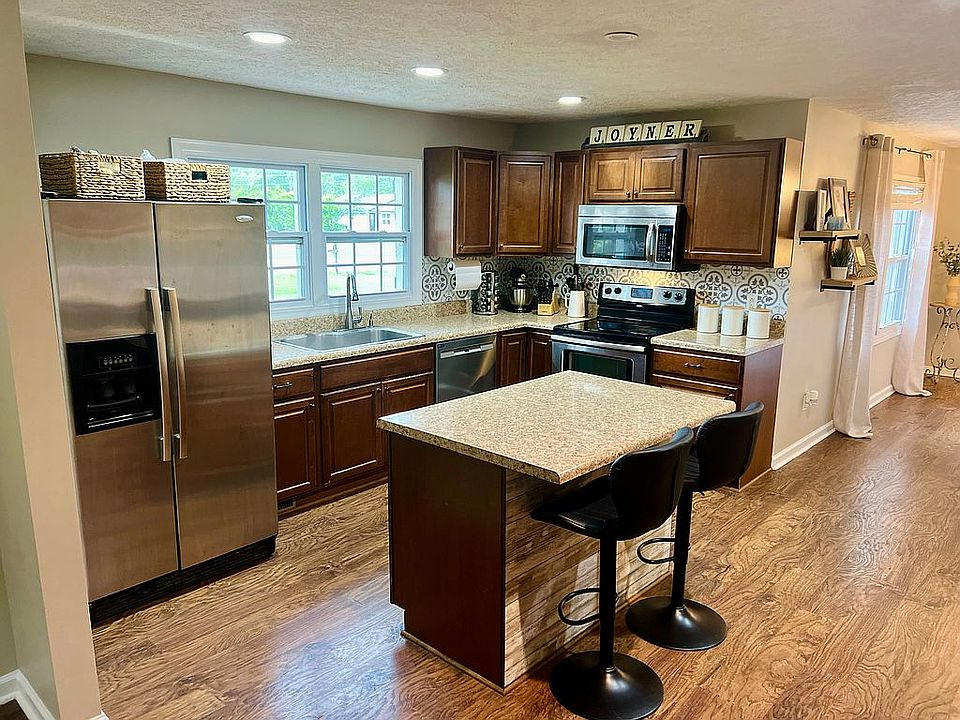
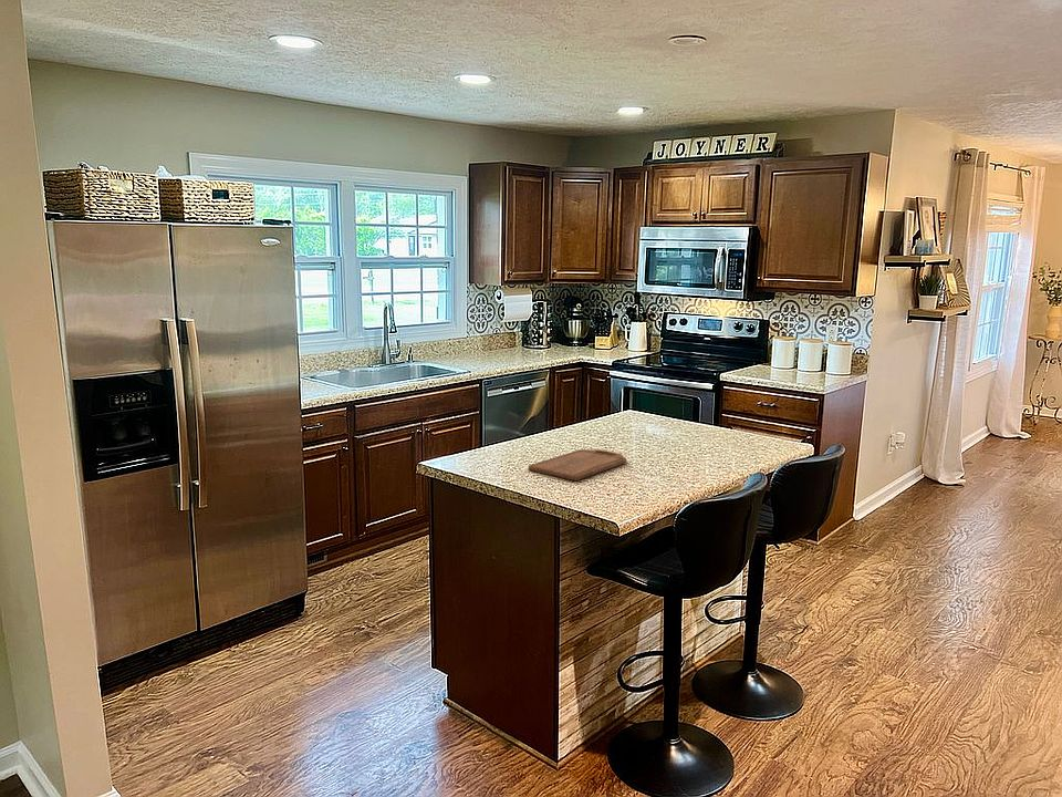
+ cutting board [528,448,627,482]
